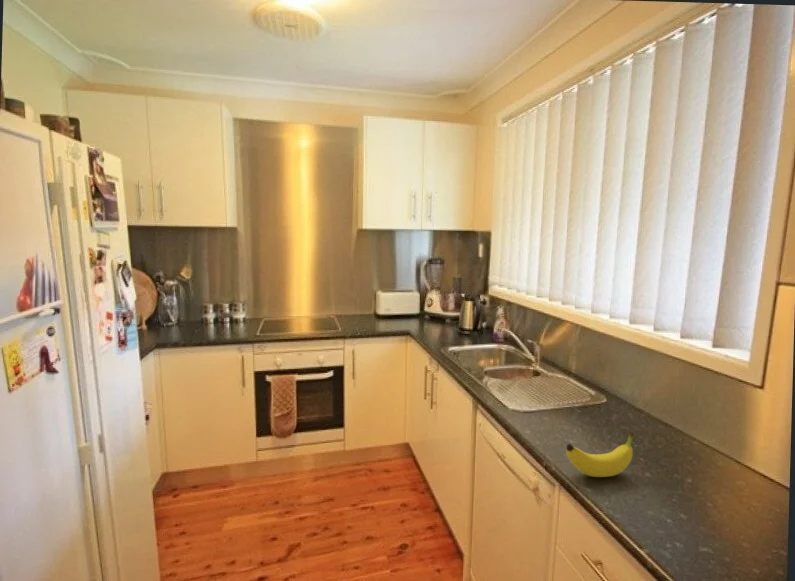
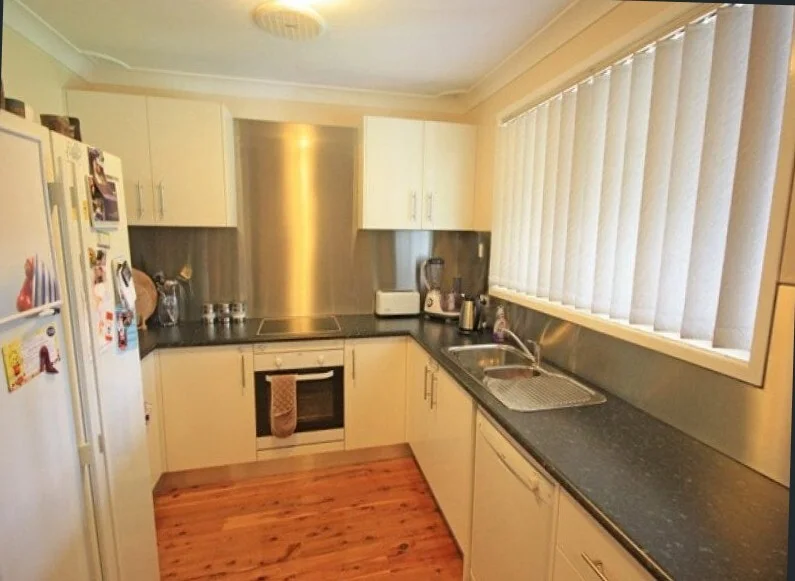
- fruit [565,430,635,478]
